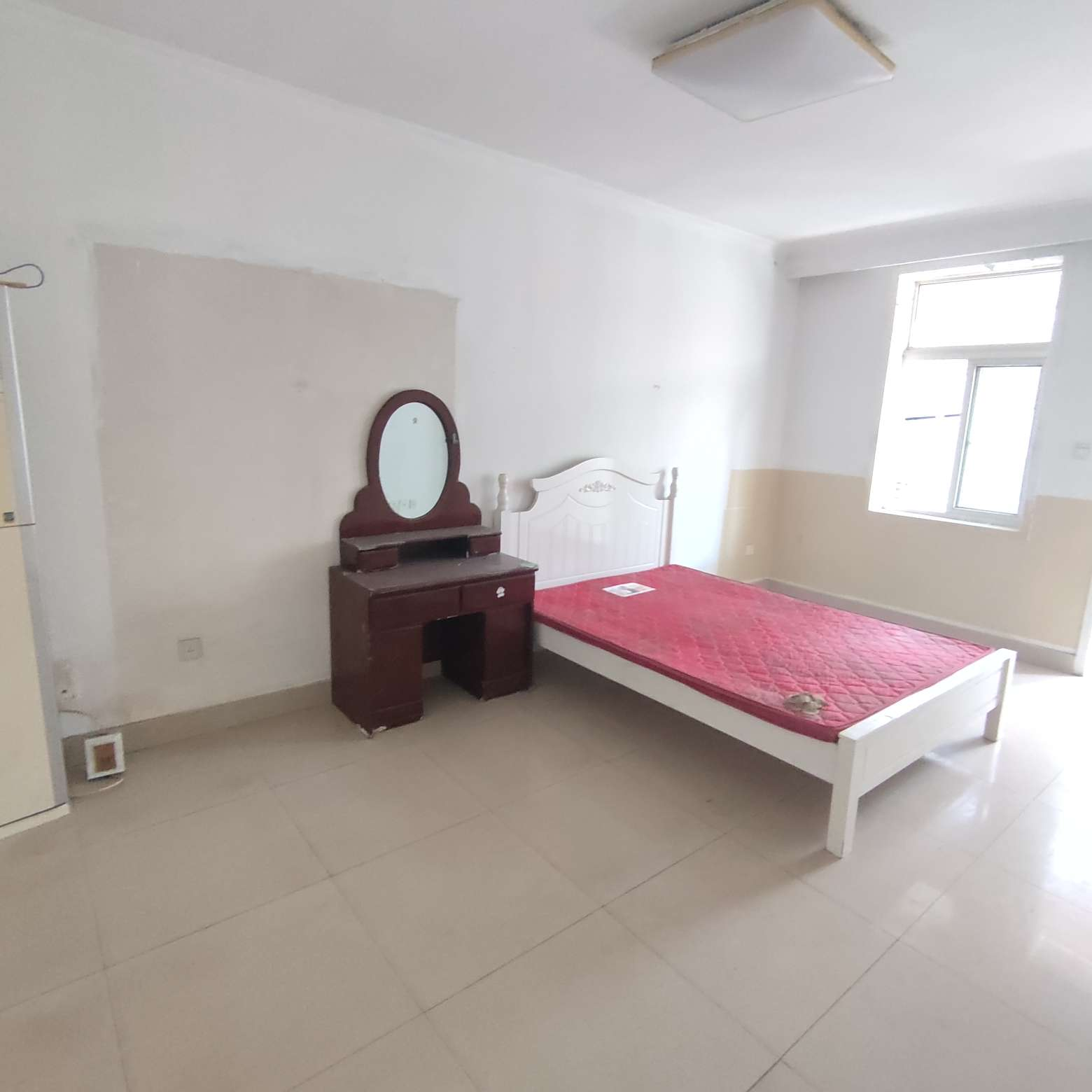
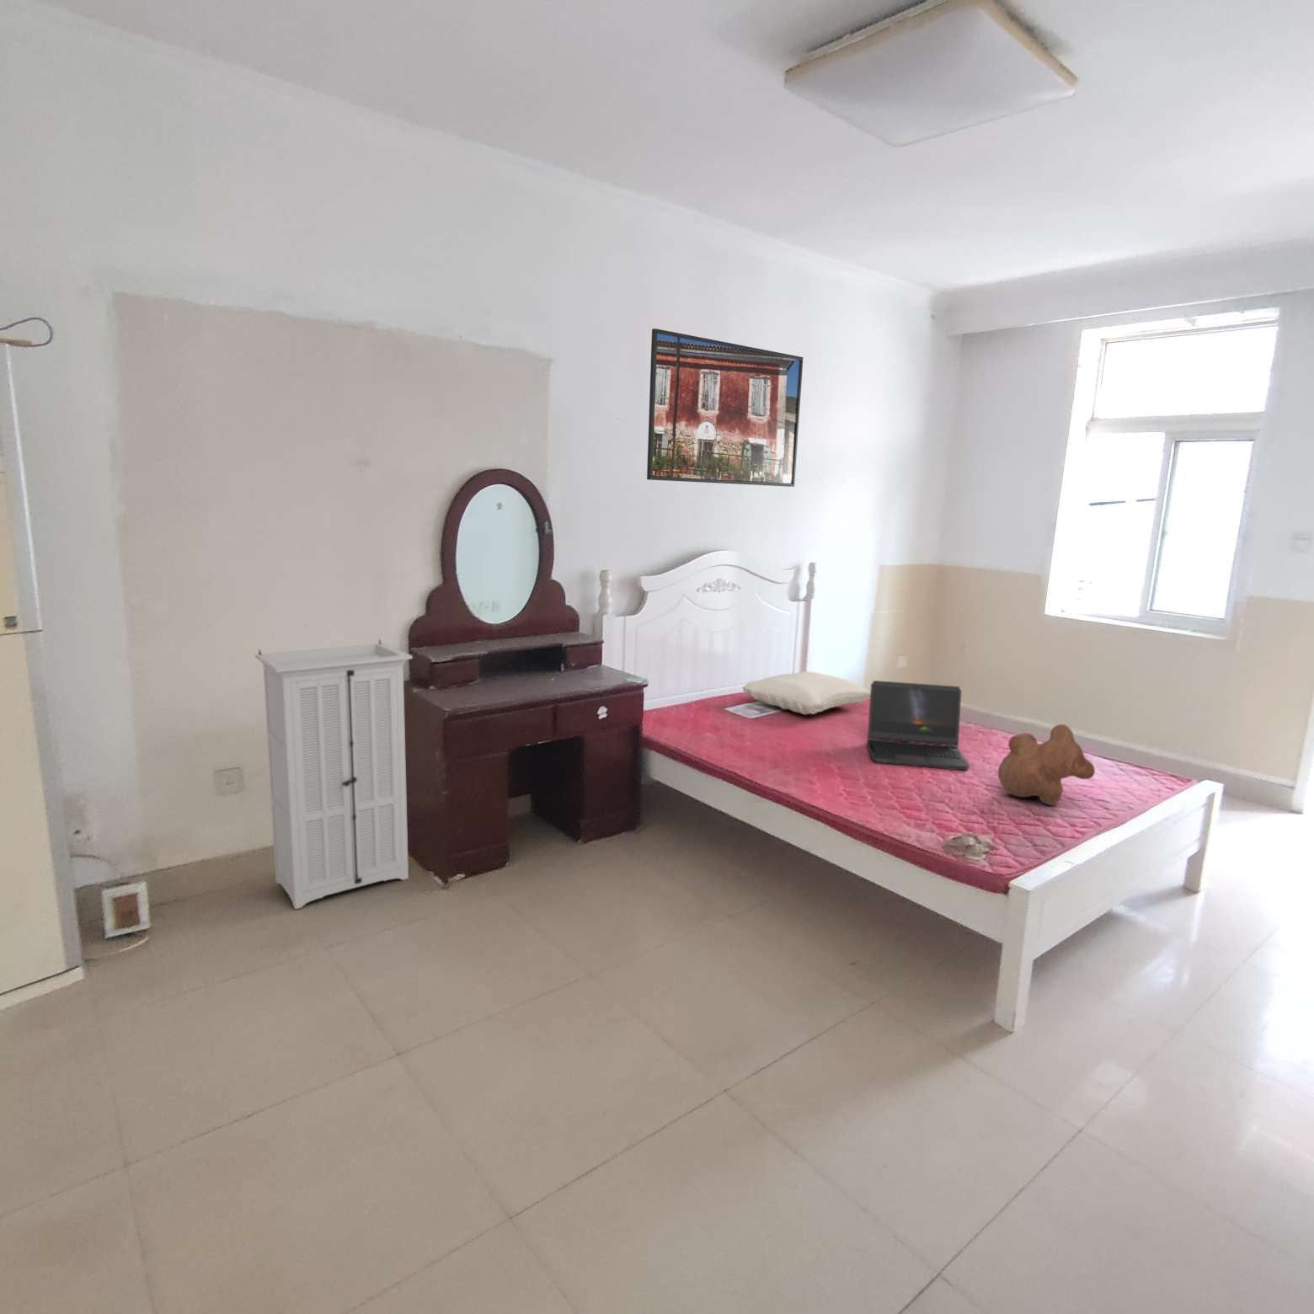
+ teddy bear [998,723,1096,806]
+ pillow [741,670,870,715]
+ laptop computer [866,680,970,771]
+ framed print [646,327,804,487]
+ storage cabinet [254,639,414,910]
